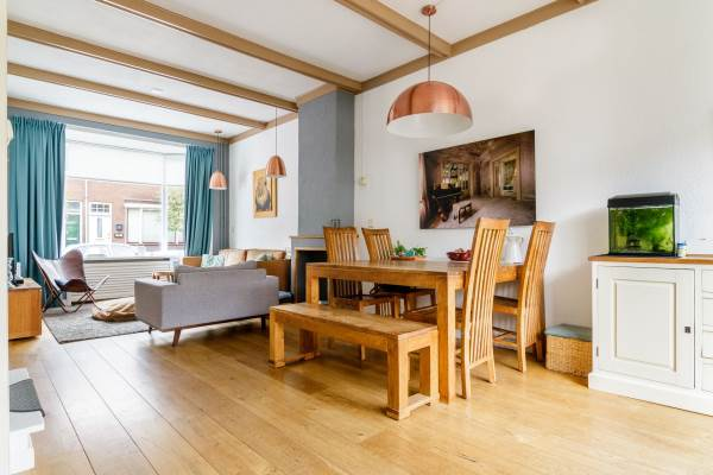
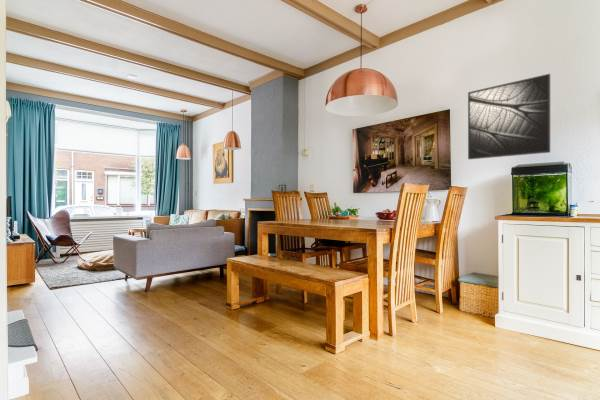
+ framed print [467,73,551,160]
